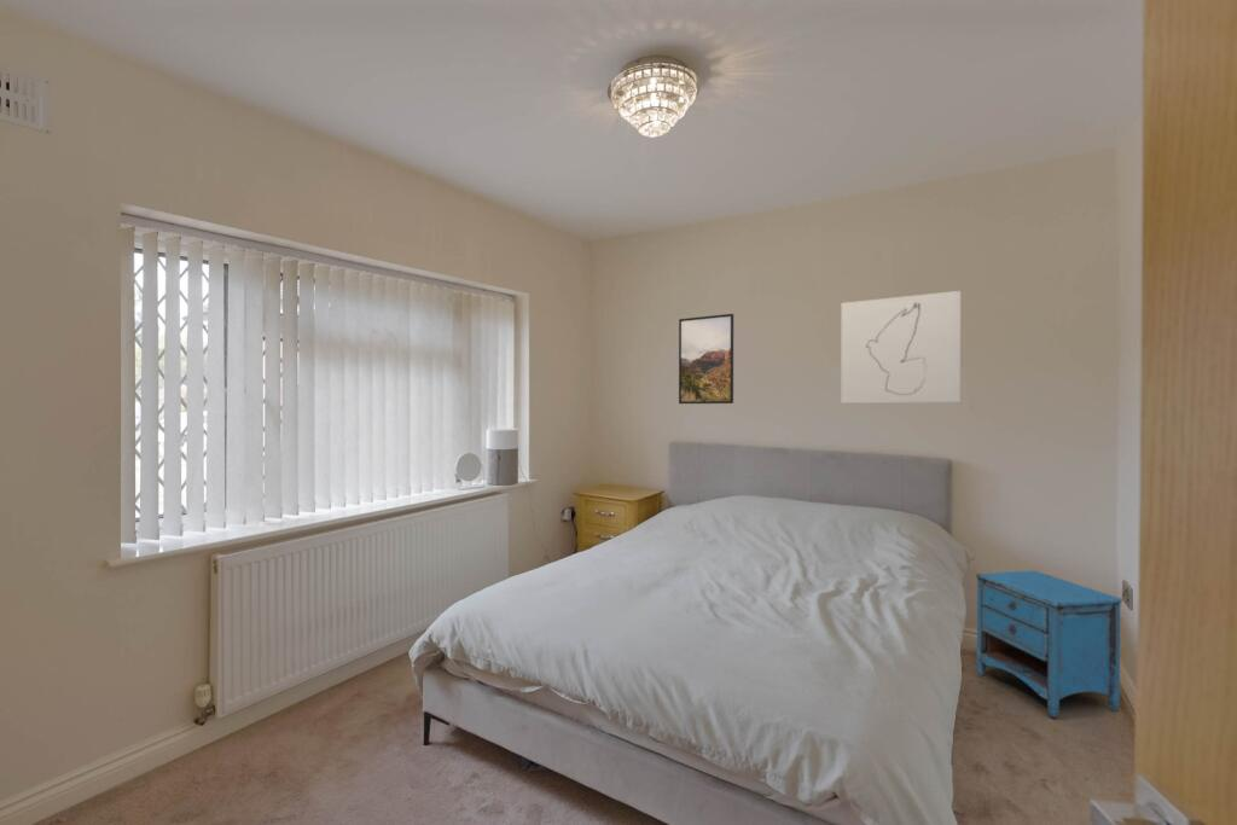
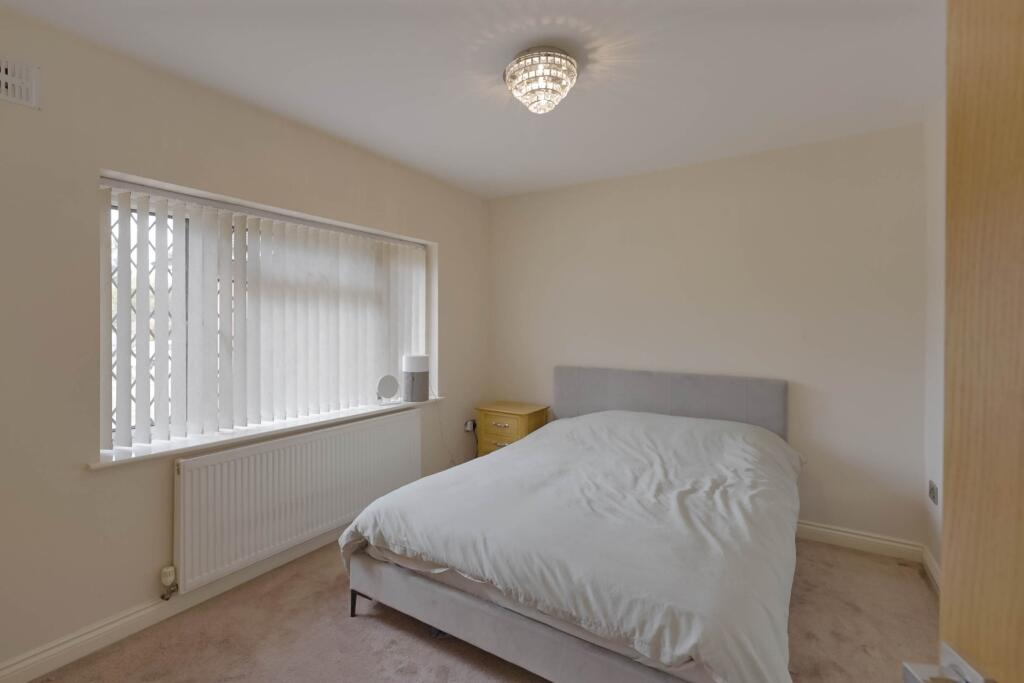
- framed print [678,313,734,405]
- nightstand [975,570,1123,719]
- wall art [840,290,962,405]
